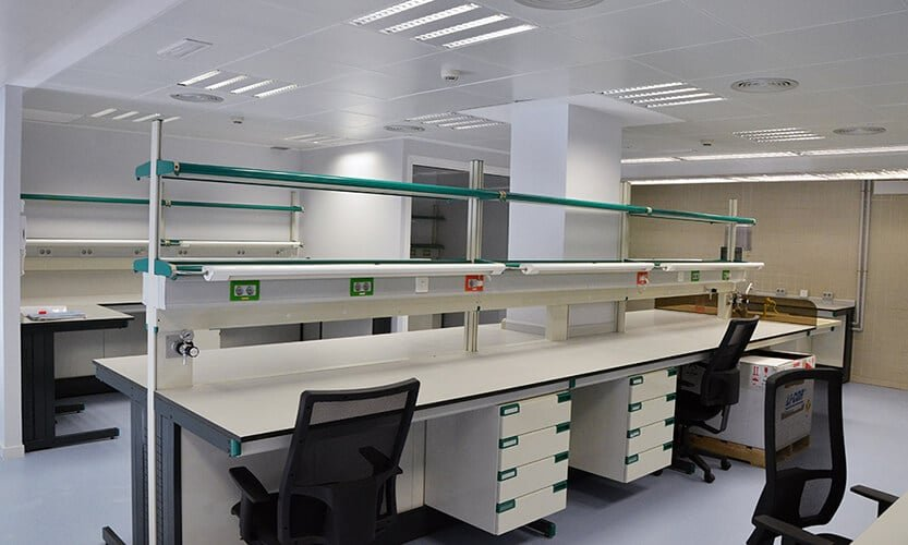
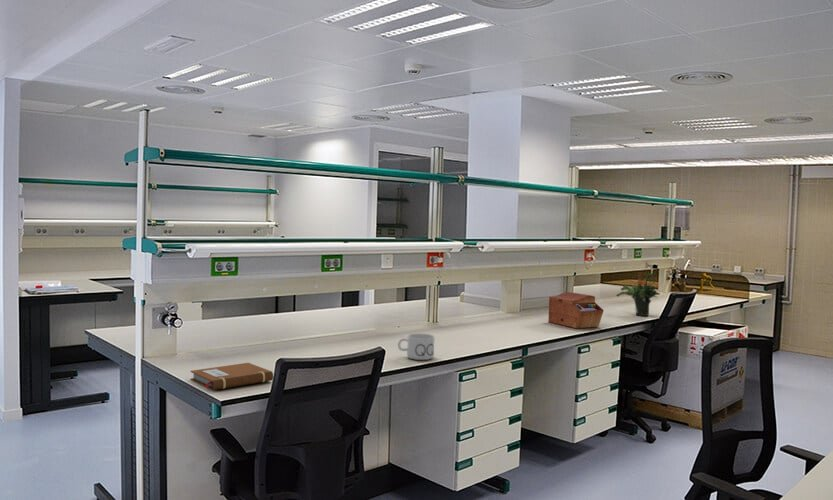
+ potted plant [615,272,661,317]
+ mug [397,333,436,361]
+ sewing box [547,291,605,329]
+ notebook [190,362,274,391]
